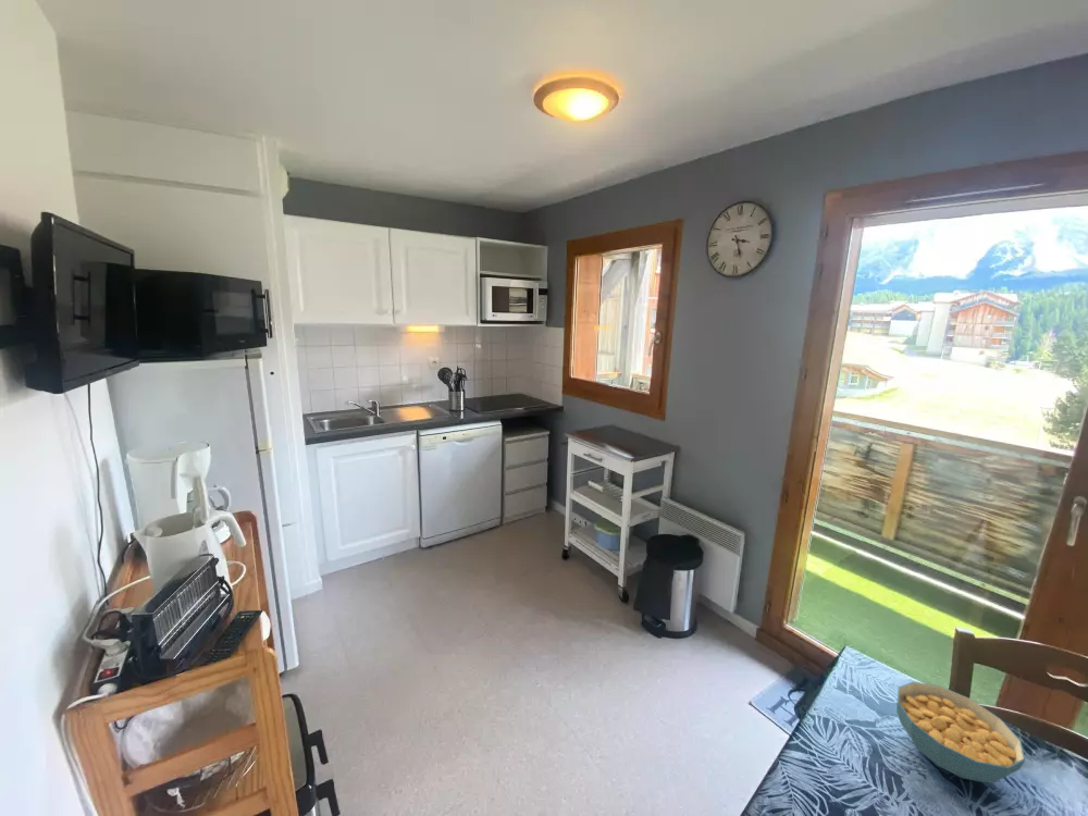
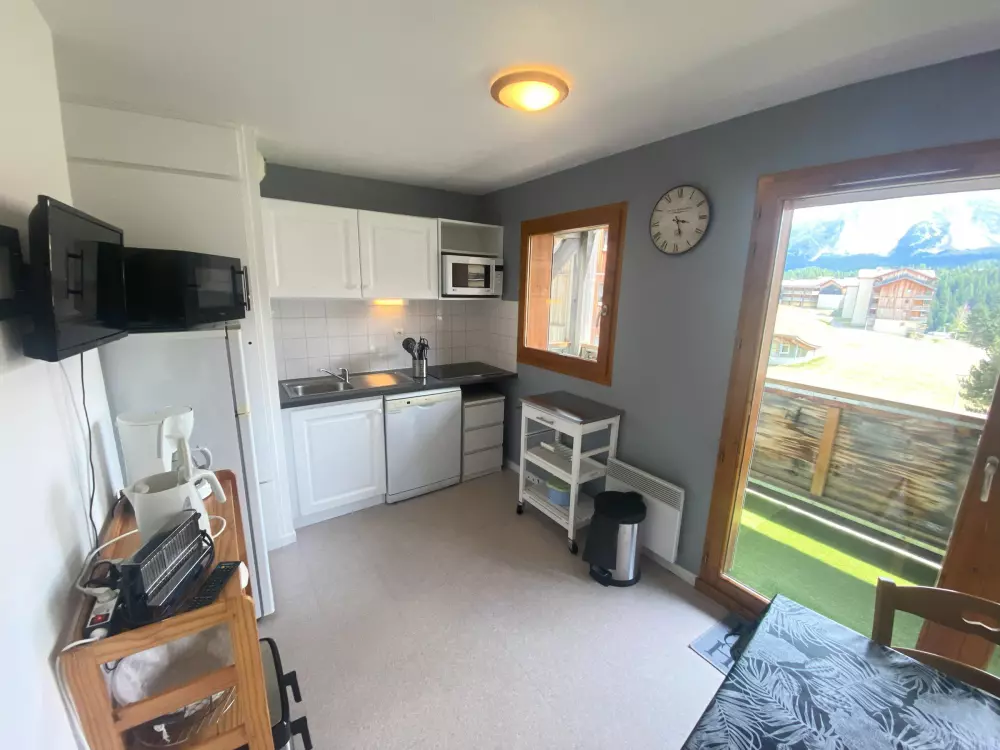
- cereal bowl [895,681,1026,783]
